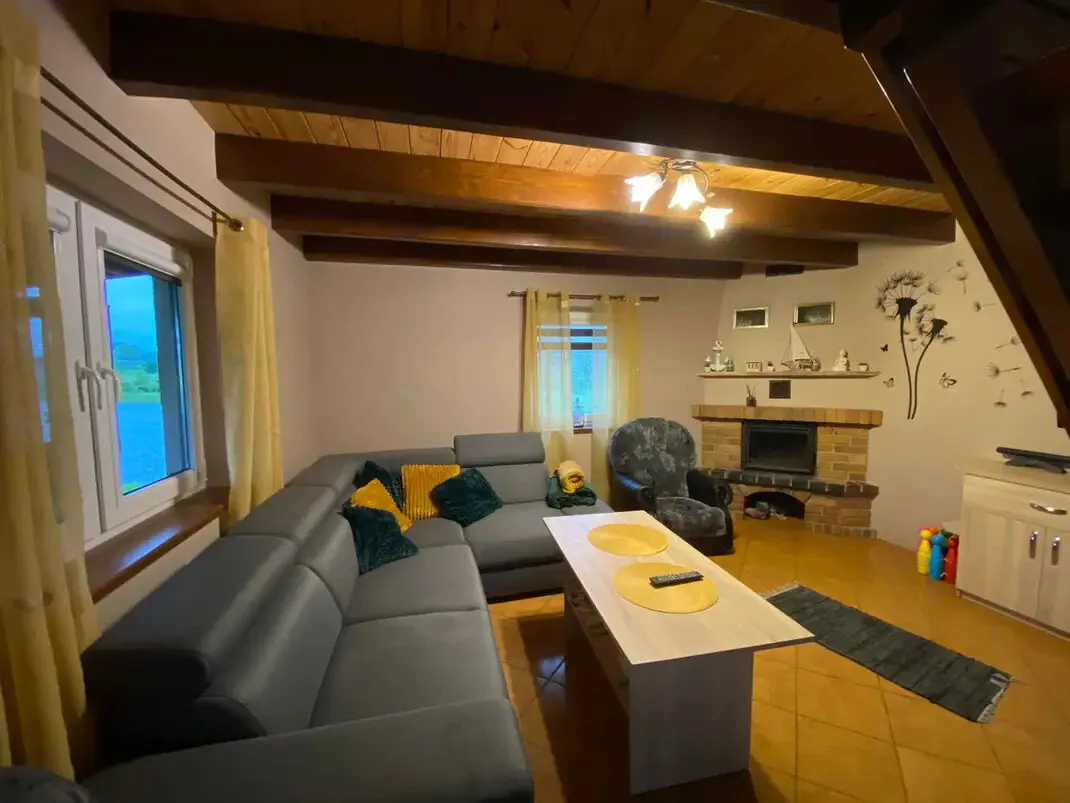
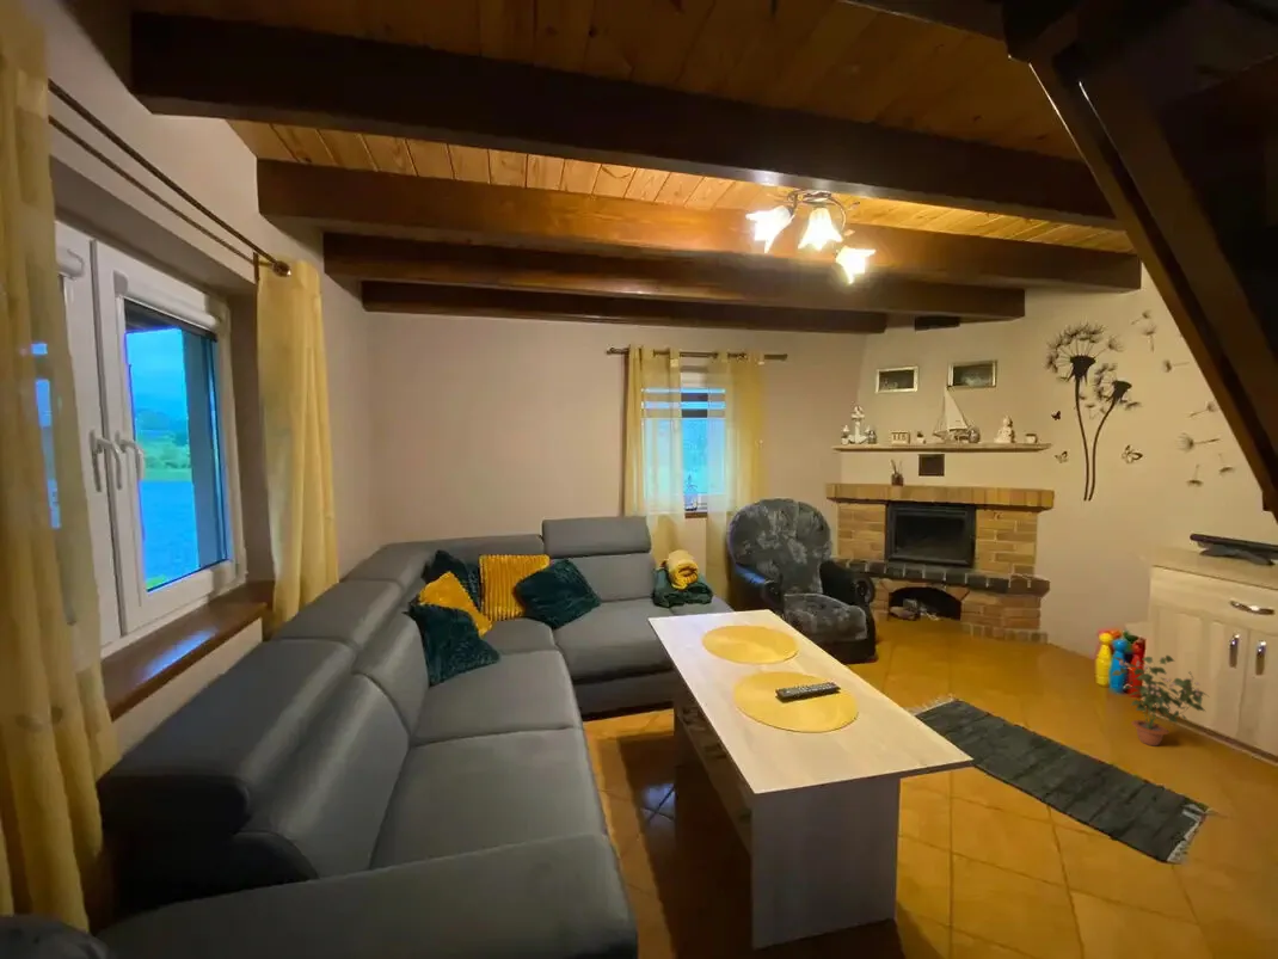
+ potted plant [1110,654,1209,748]
